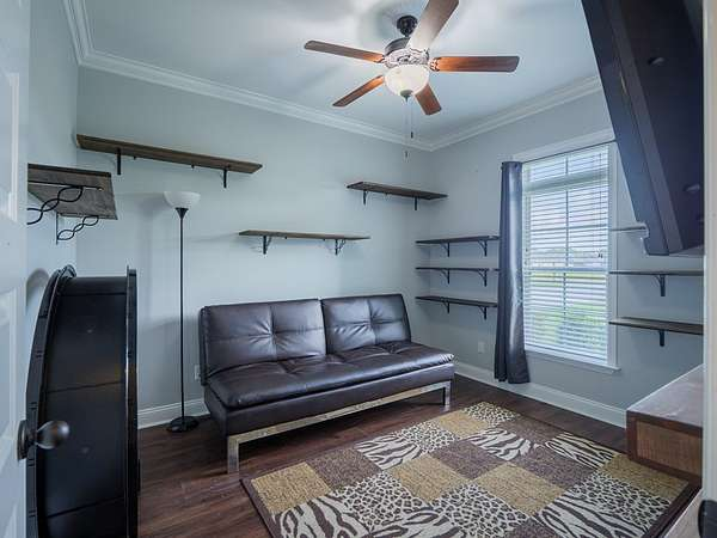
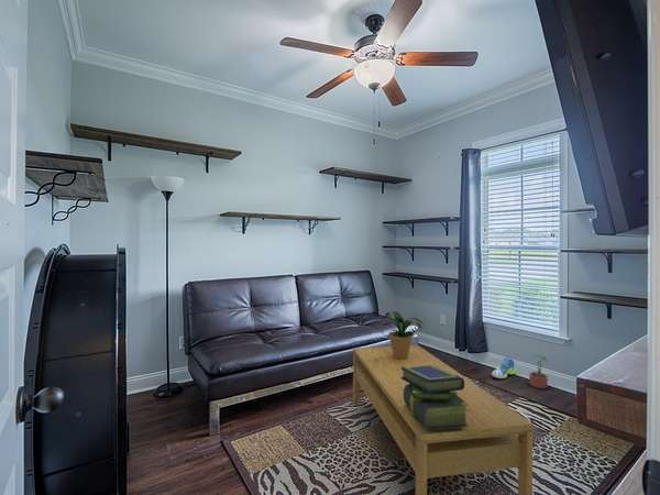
+ stack of books [400,365,469,430]
+ coffee table [352,344,535,495]
+ potted plant [378,310,427,360]
+ potted plant [528,354,549,389]
+ sneaker [491,356,517,380]
